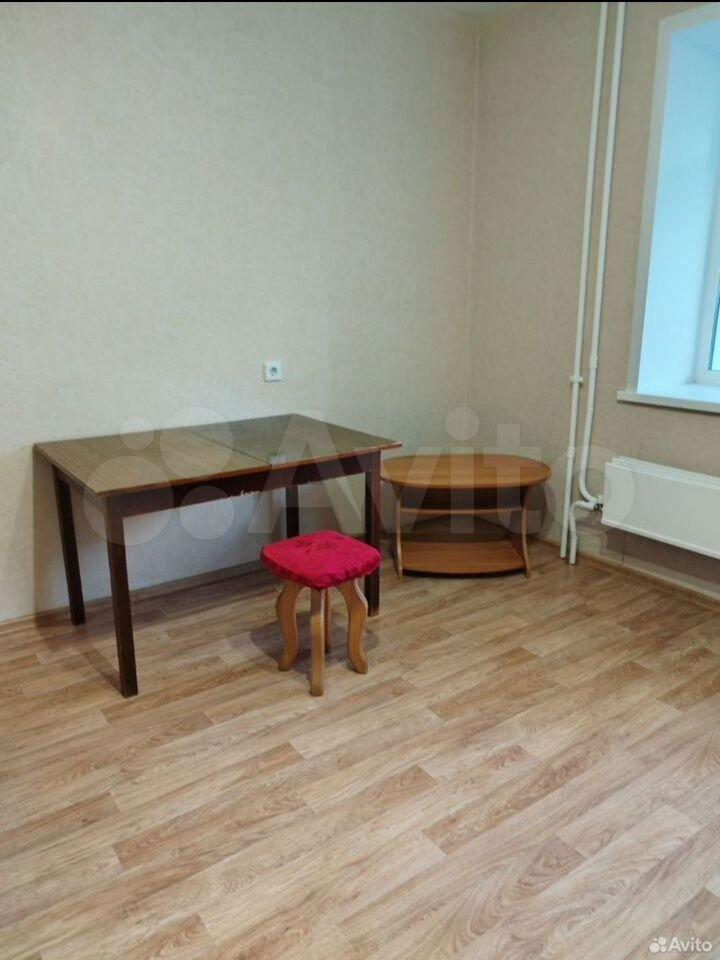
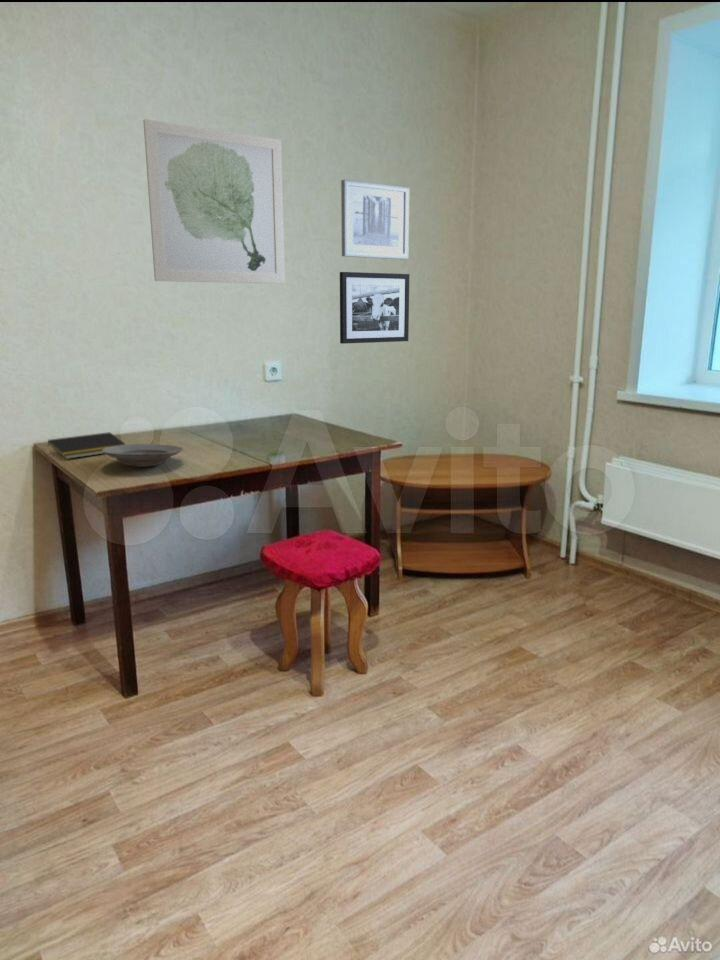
+ plate [102,443,184,468]
+ wall art [340,178,410,260]
+ picture frame [339,271,410,345]
+ notepad [47,431,128,460]
+ wall art [142,118,286,285]
